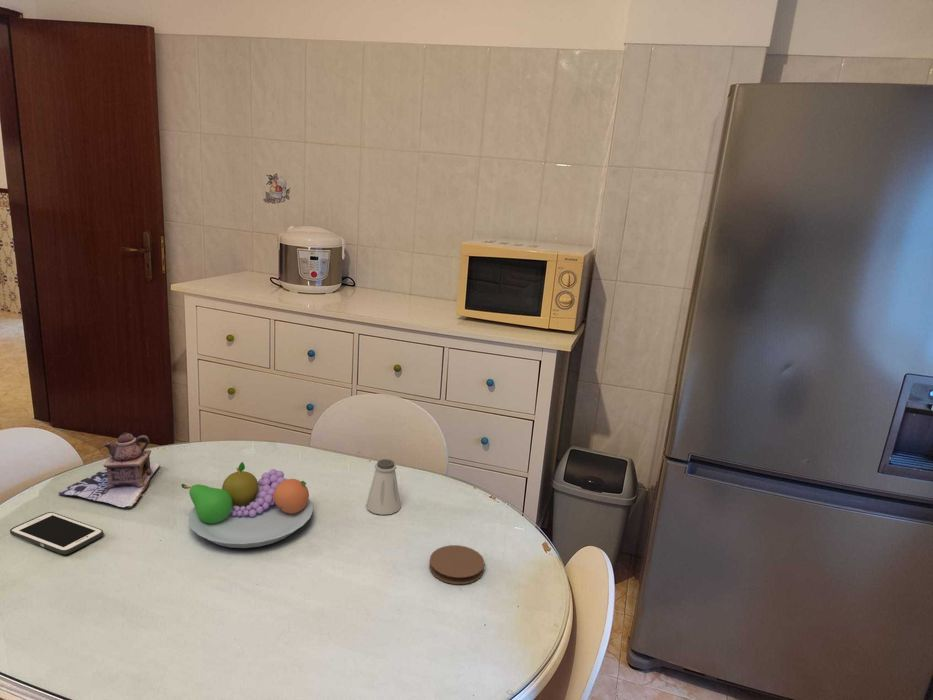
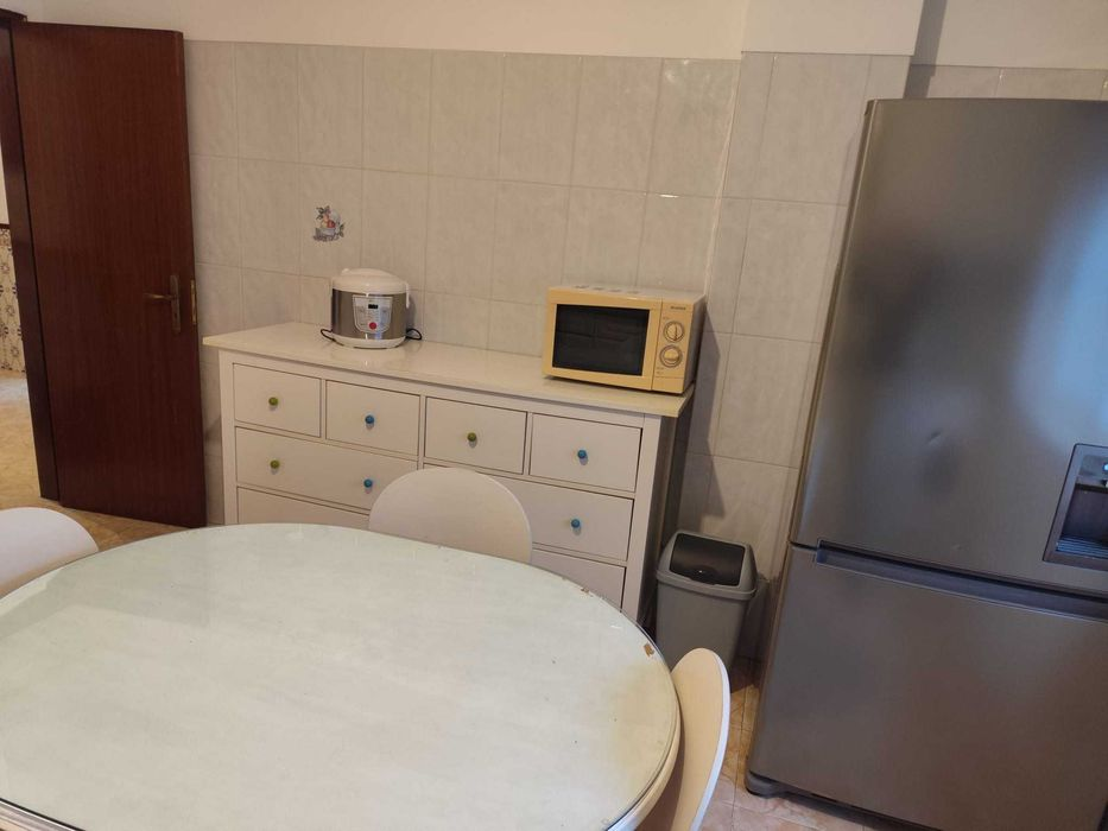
- cell phone [9,511,104,556]
- saltshaker [365,458,402,516]
- coaster [428,544,485,585]
- teapot [58,431,161,509]
- fruit bowl [181,461,314,549]
